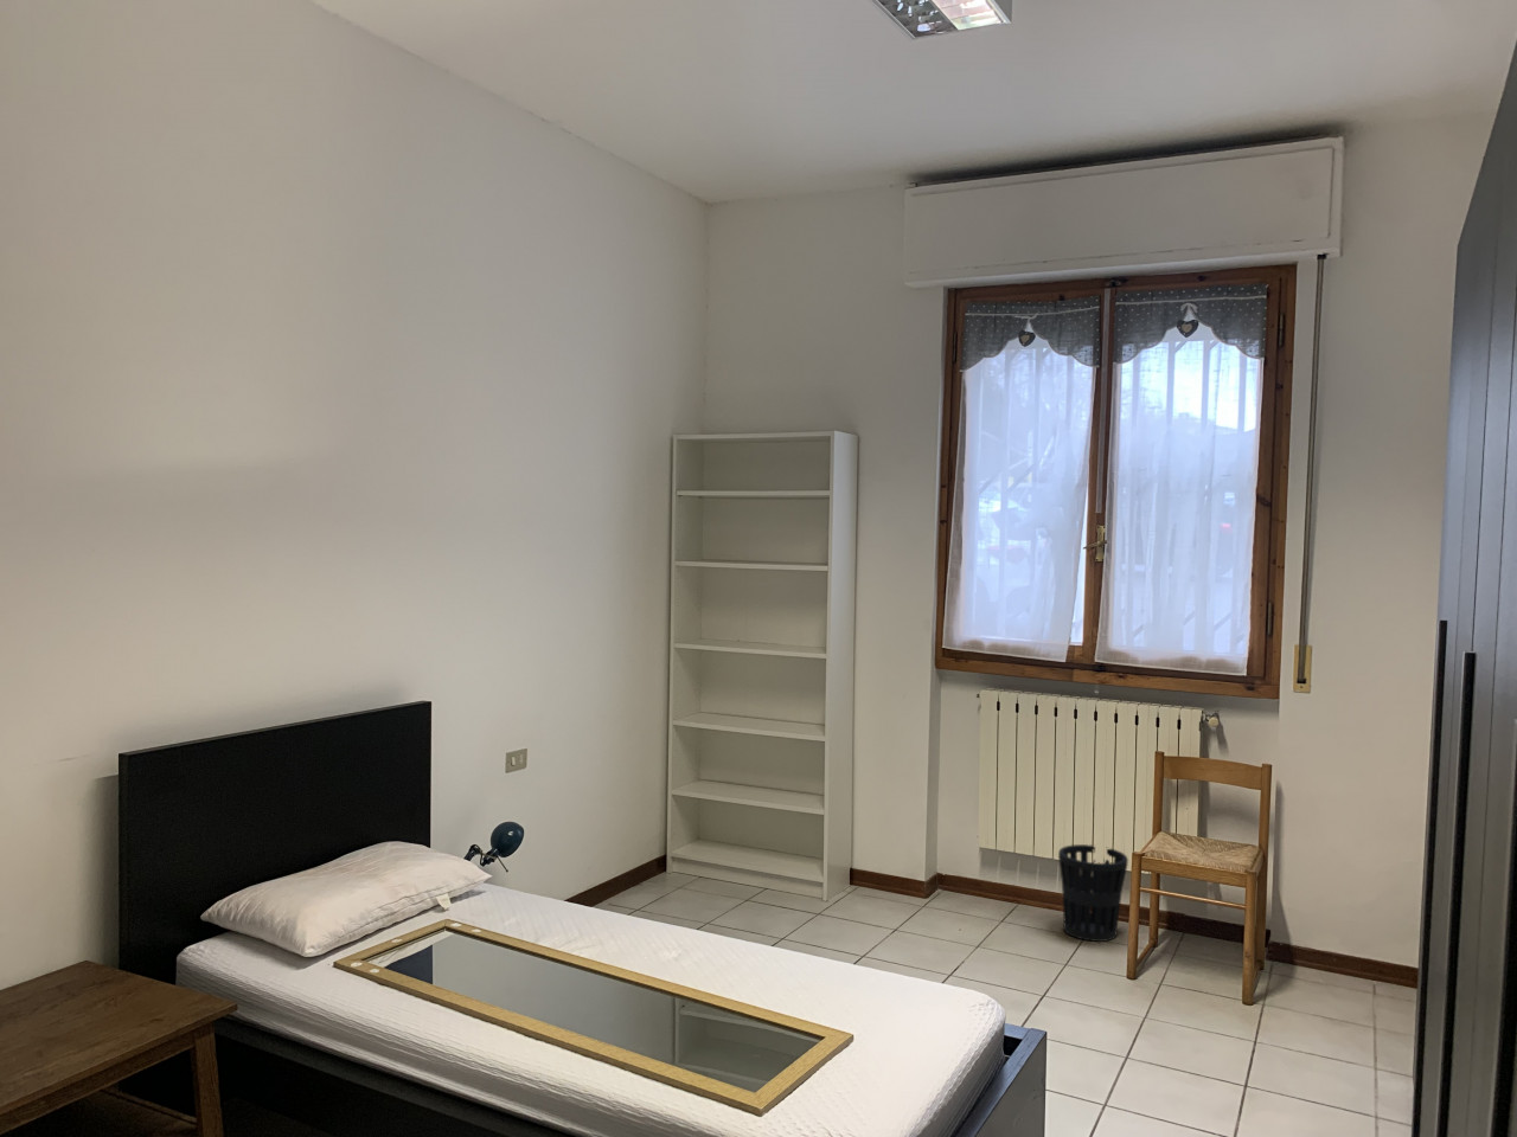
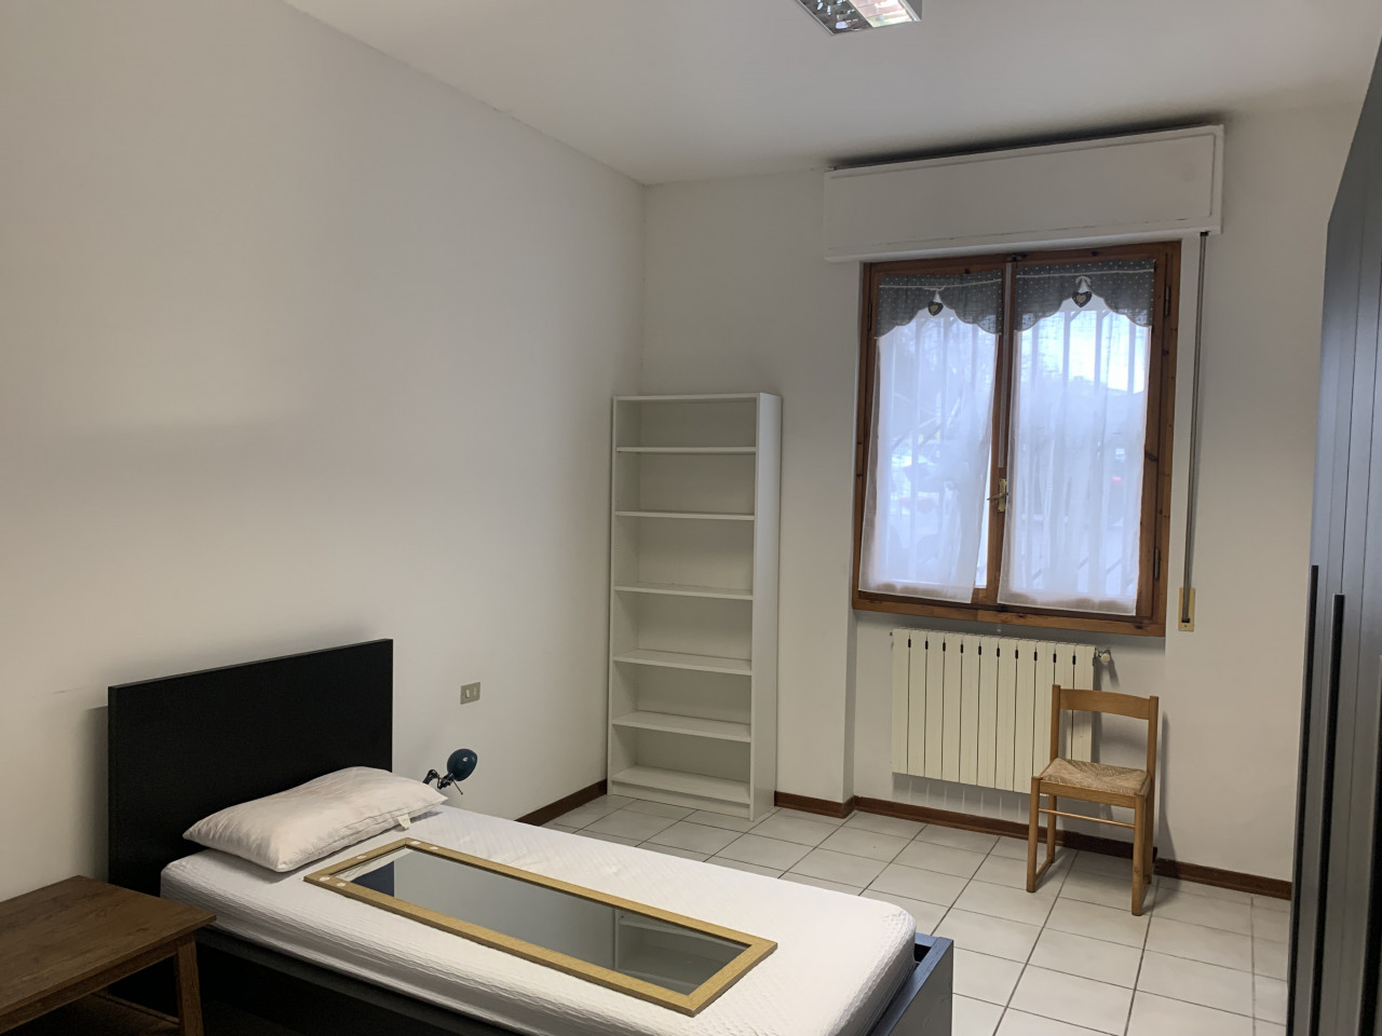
- wastebasket [1057,843,1130,942]
